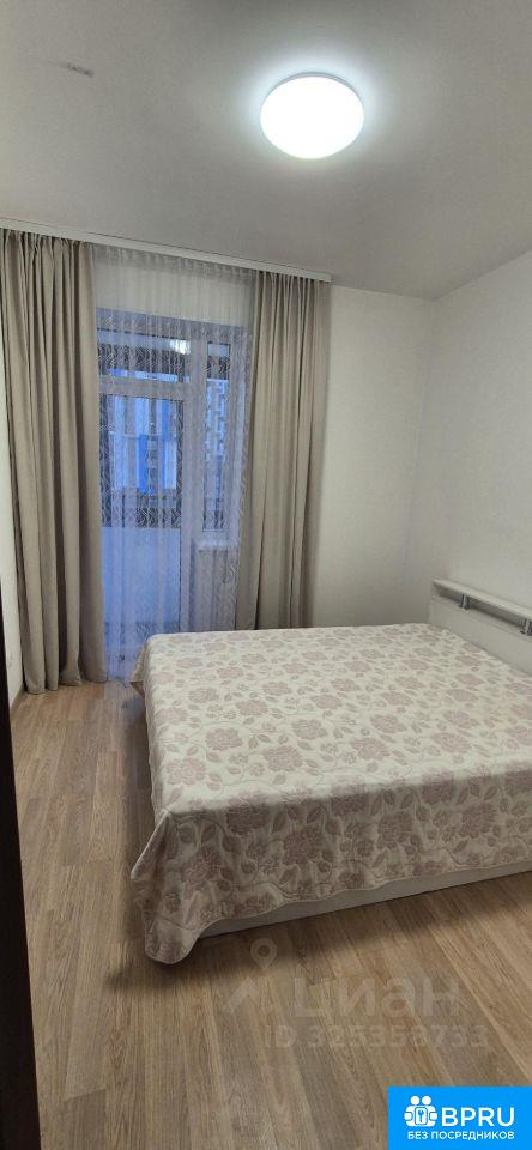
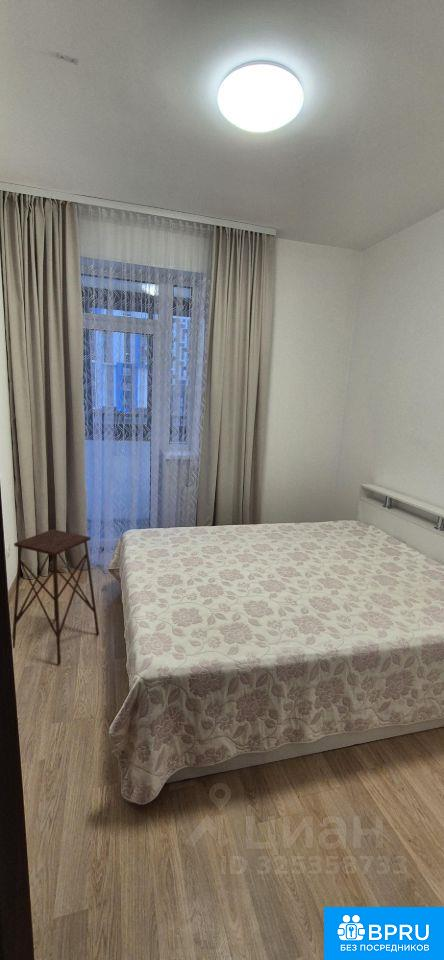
+ side table [11,528,100,666]
